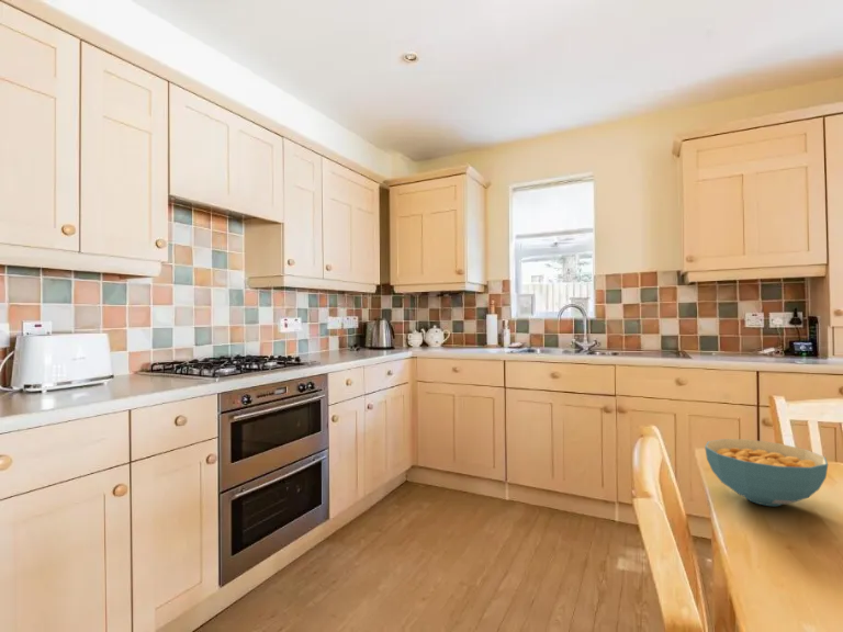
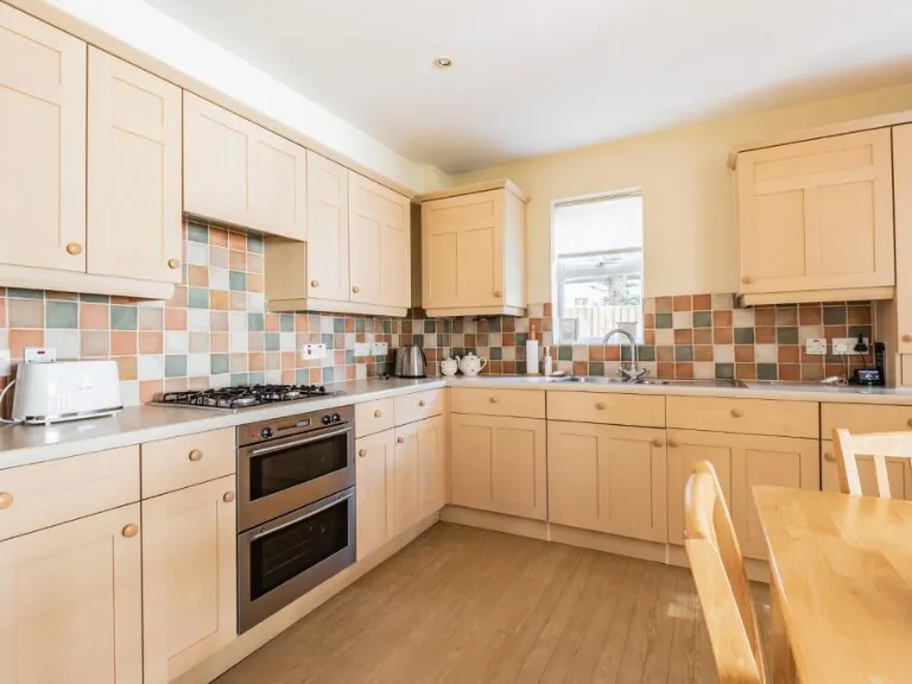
- cereal bowl [704,438,829,507]
